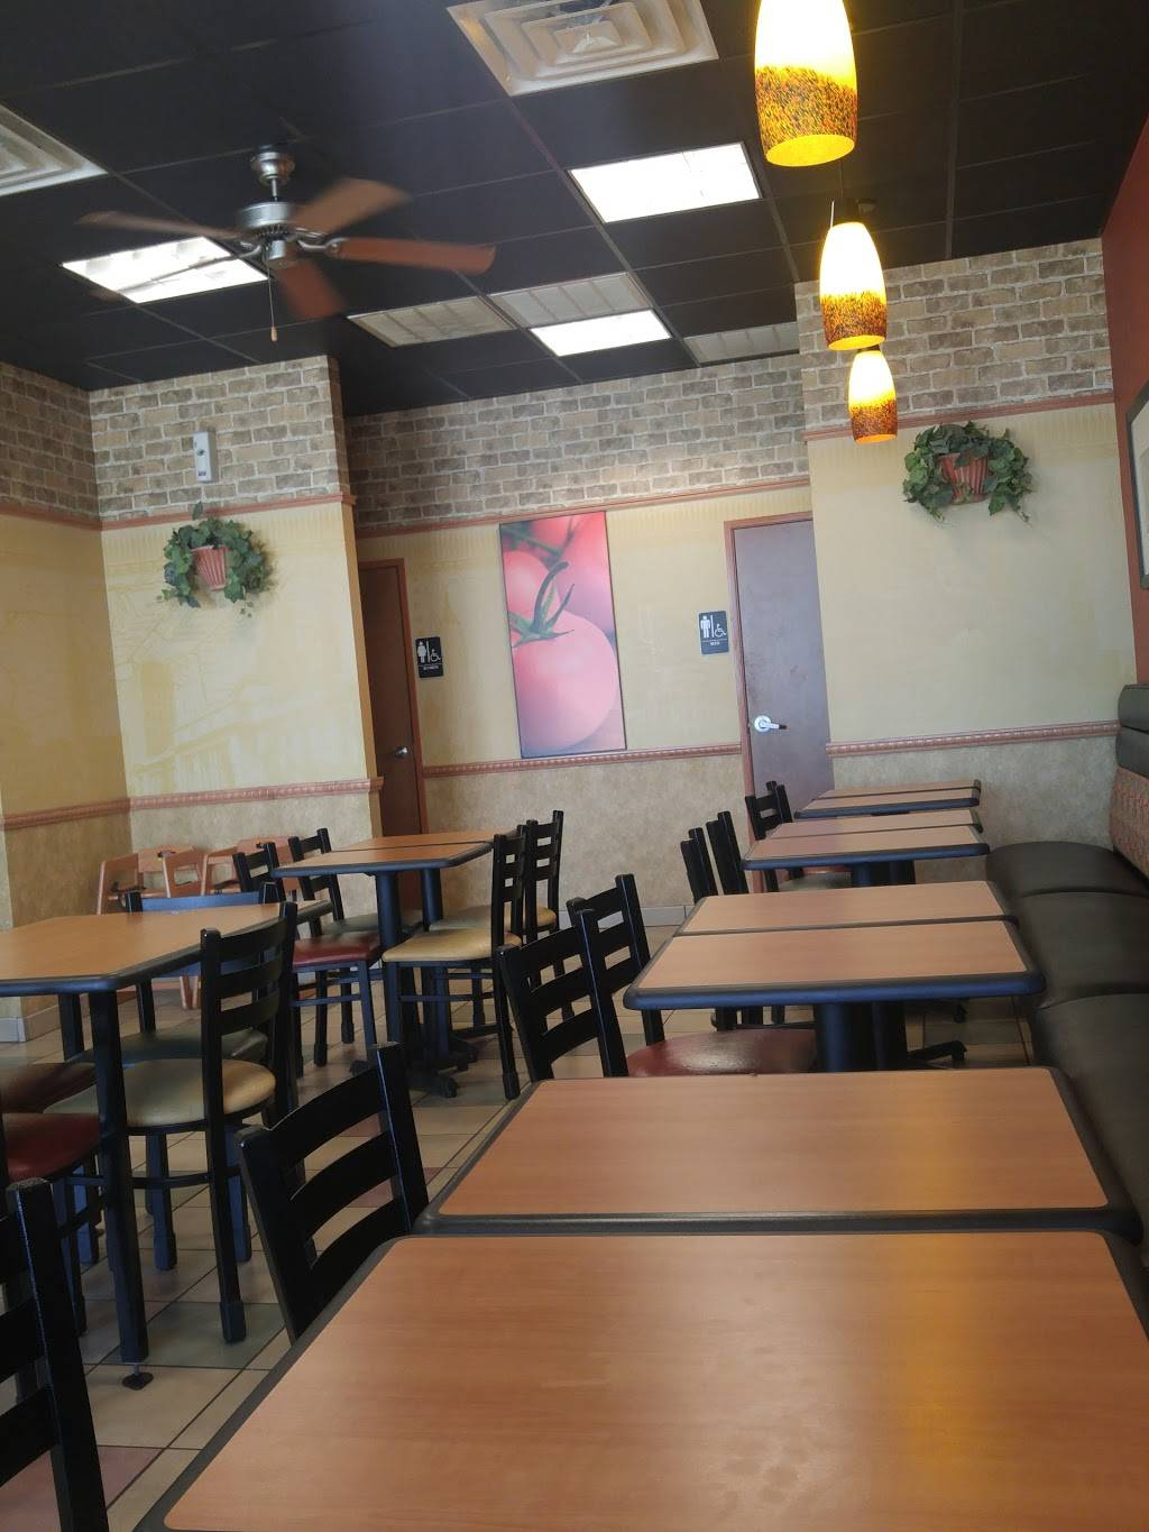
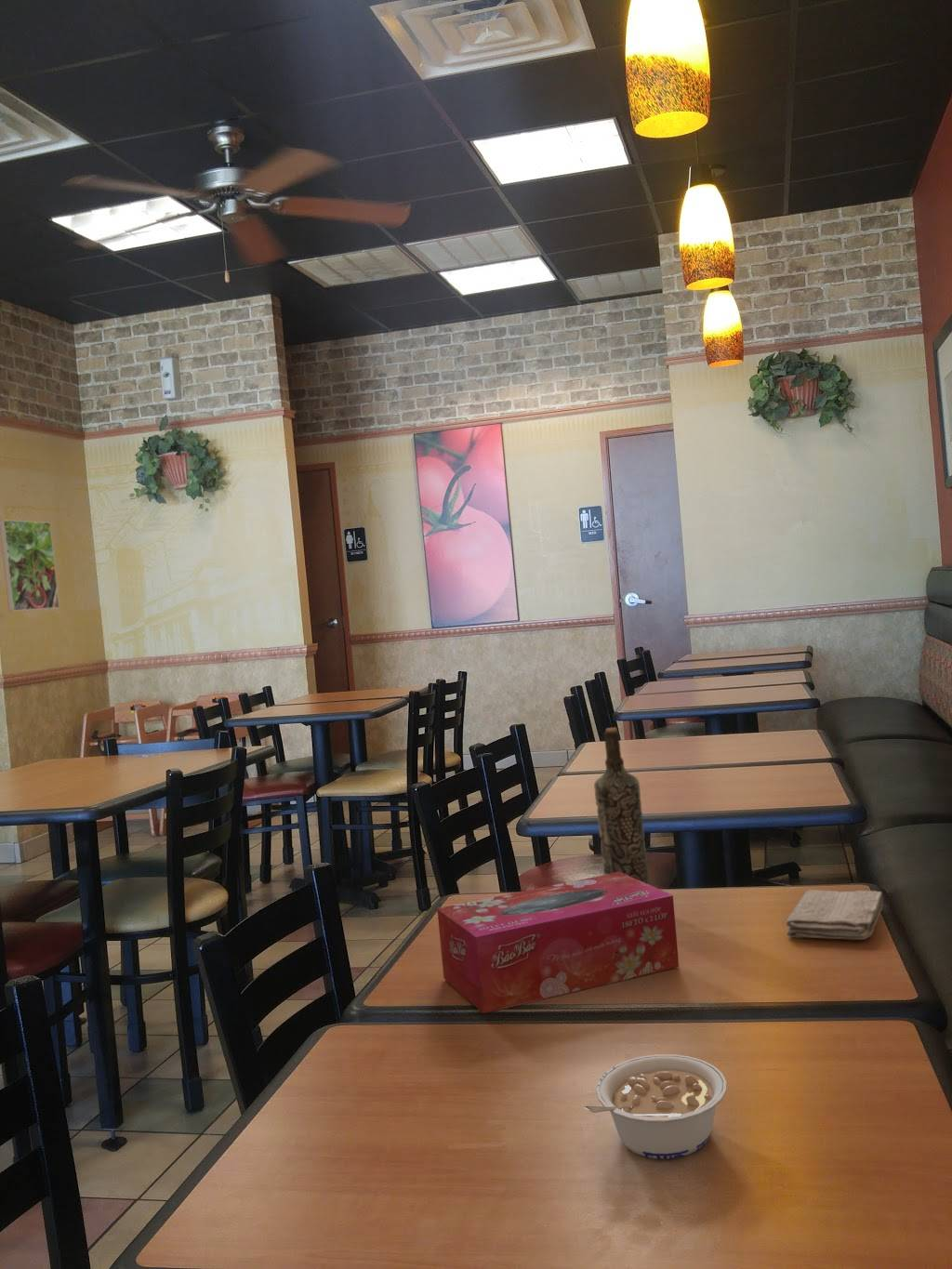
+ tissue box [436,872,680,1014]
+ washcloth [785,889,884,941]
+ bottle [593,727,650,885]
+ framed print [0,519,60,613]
+ legume [583,1053,728,1159]
